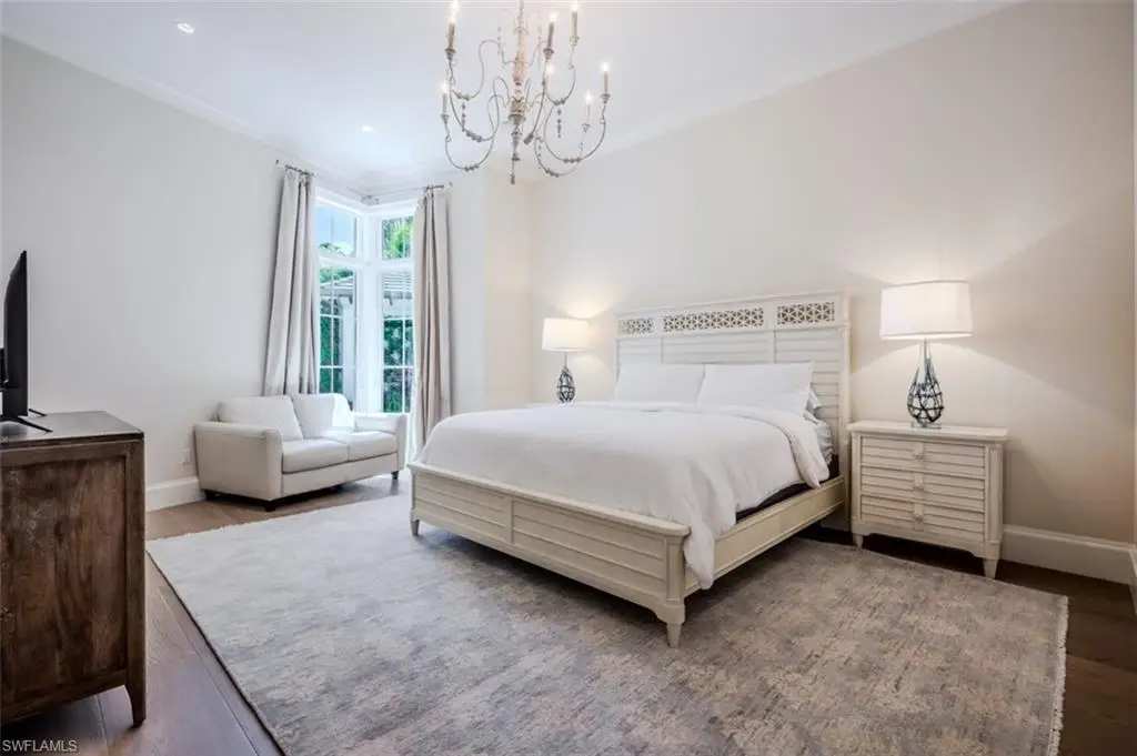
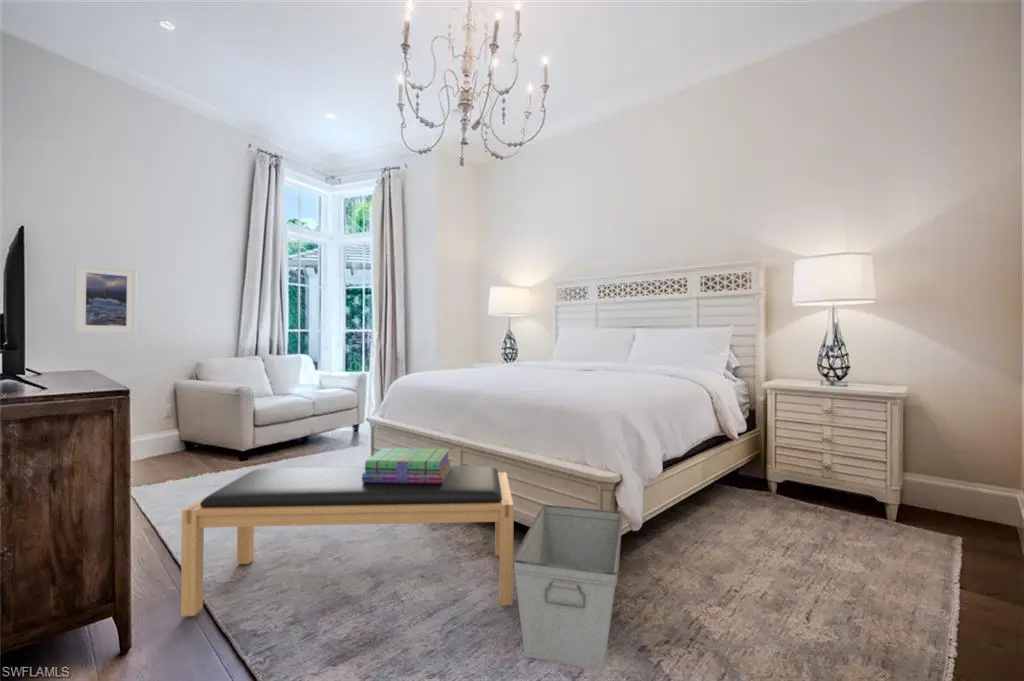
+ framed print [73,262,138,335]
+ bench [180,465,515,617]
+ stack of books [362,447,452,483]
+ storage bin [513,504,624,671]
